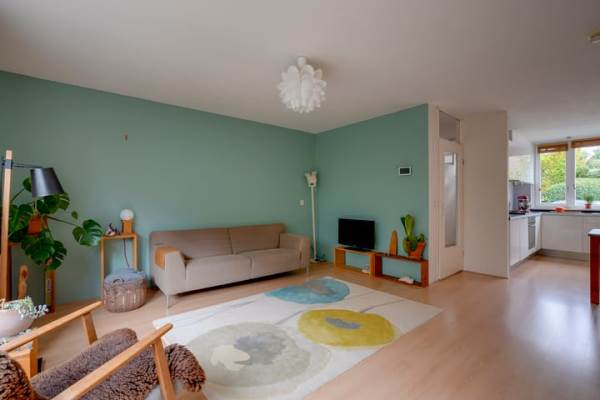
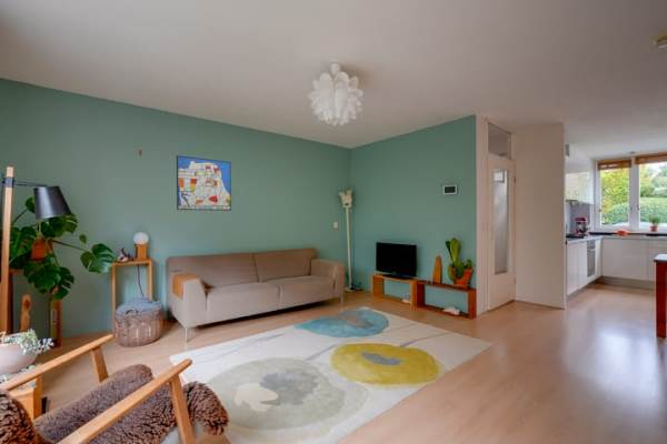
+ wall art [176,154,232,212]
